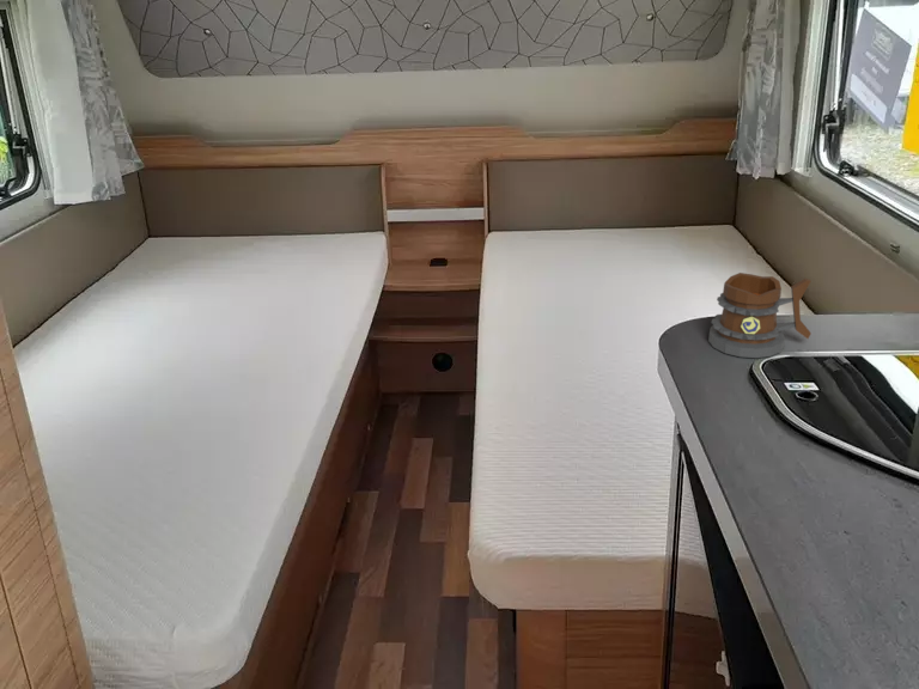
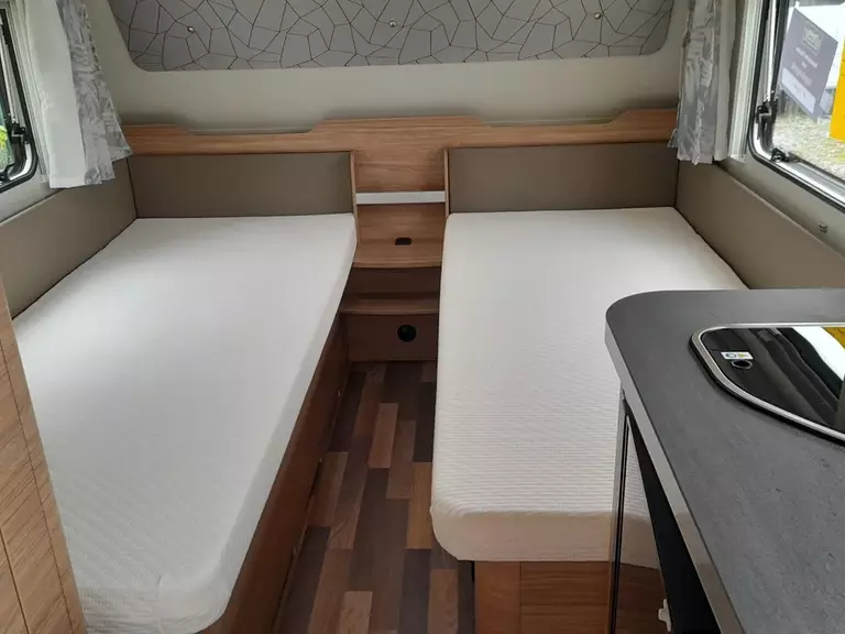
- mug [707,272,813,359]
